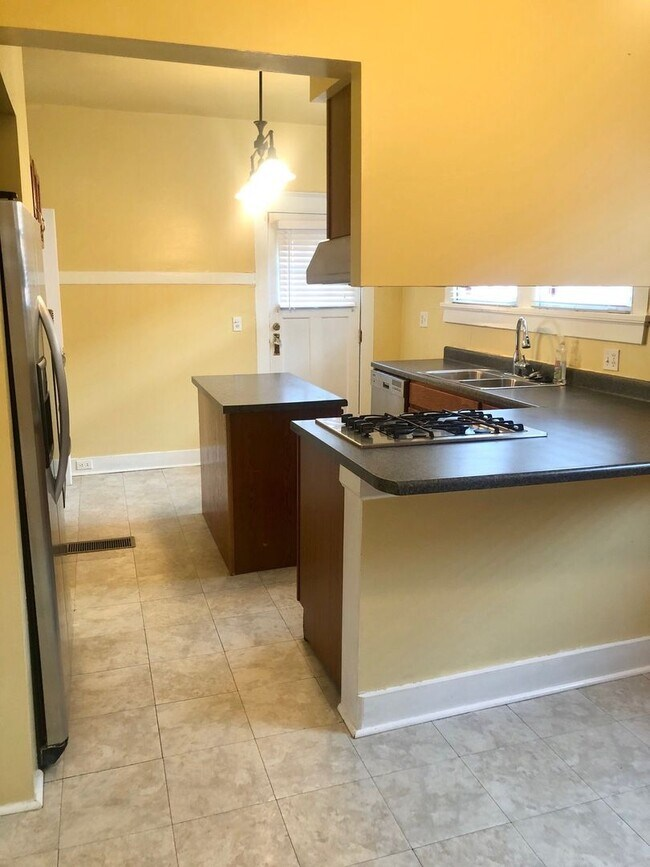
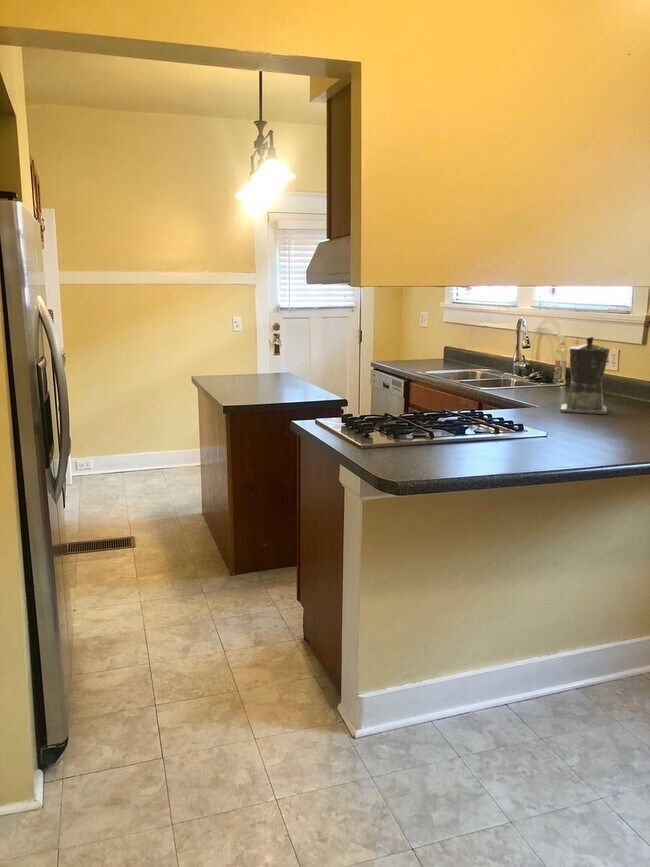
+ coffee maker [559,336,611,415]
